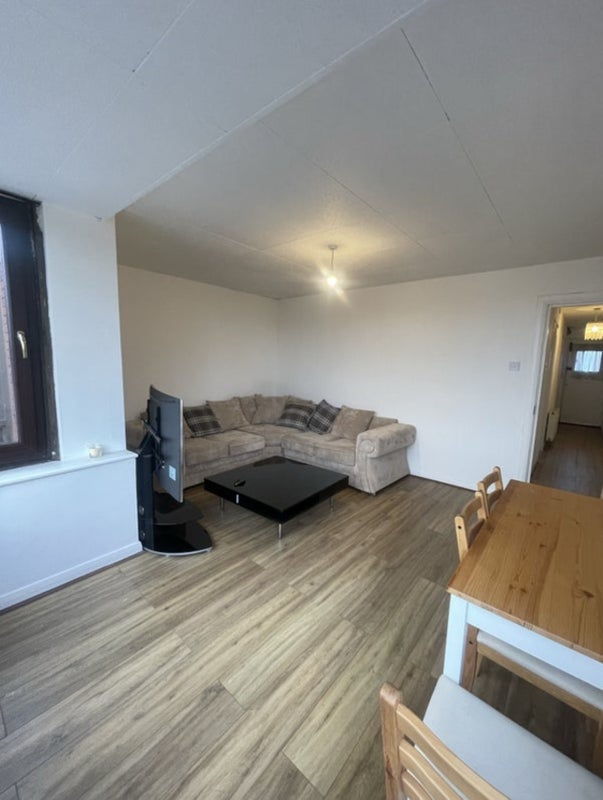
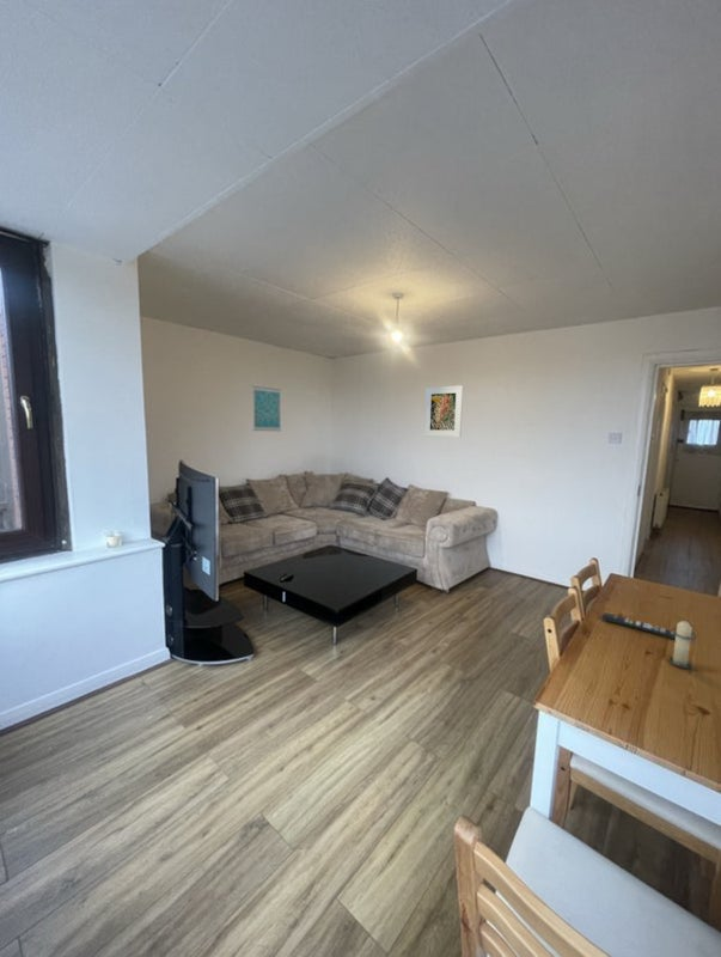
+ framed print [423,384,464,438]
+ remote control [600,611,677,640]
+ candle [668,617,698,670]
+ wall art [251,385,282,432]
